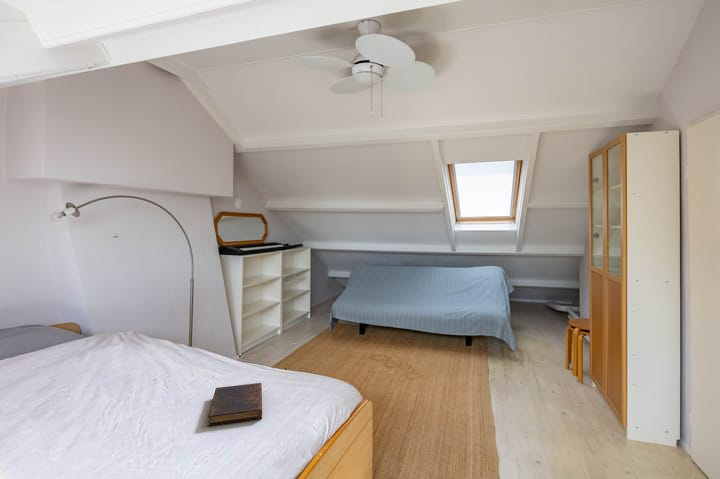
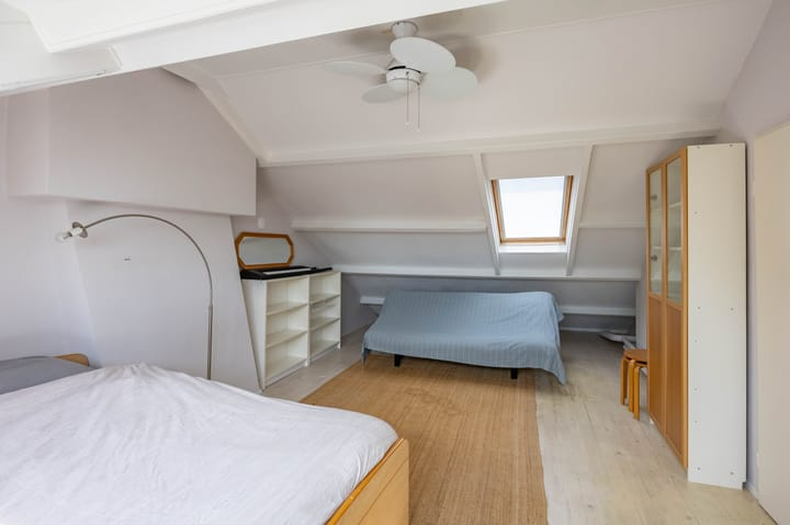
- book [207,382,263,427]
